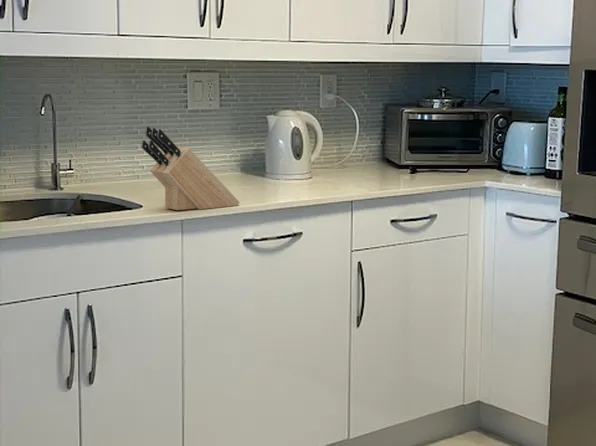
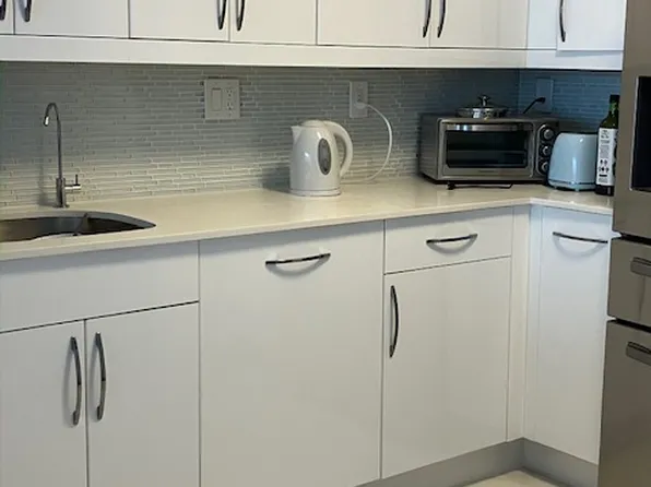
- knife block [141,125,241,211]
